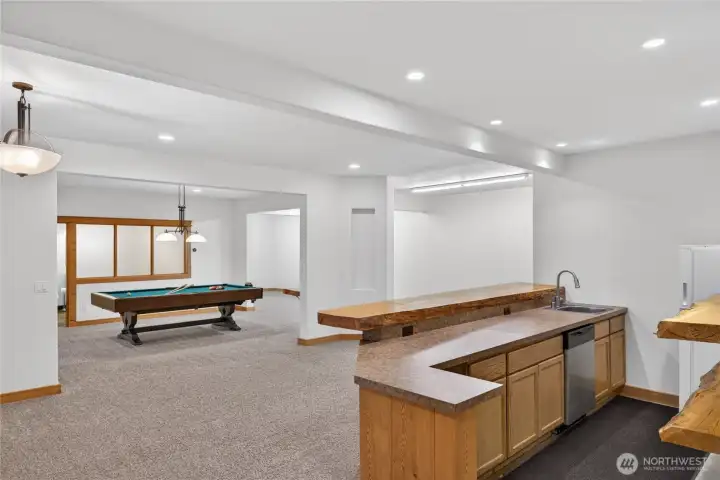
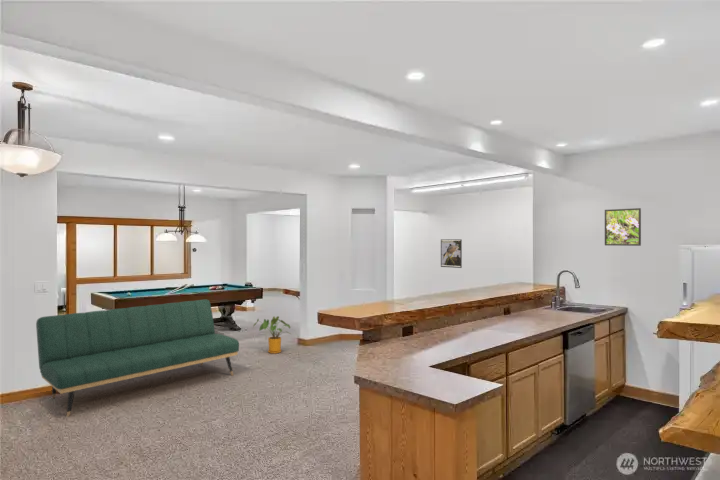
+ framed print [604,207,642,247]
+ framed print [440,238,463,269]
+ house plant [252,315,293,355]
+ sofa [35,299,240,417]
